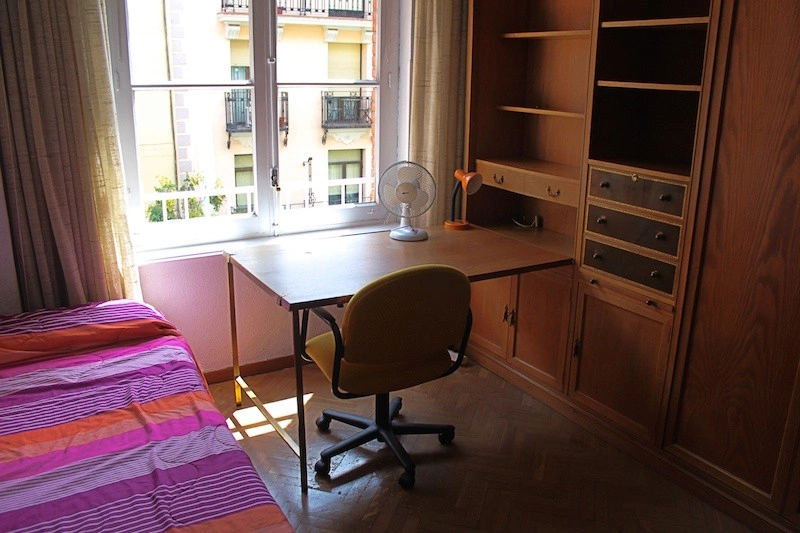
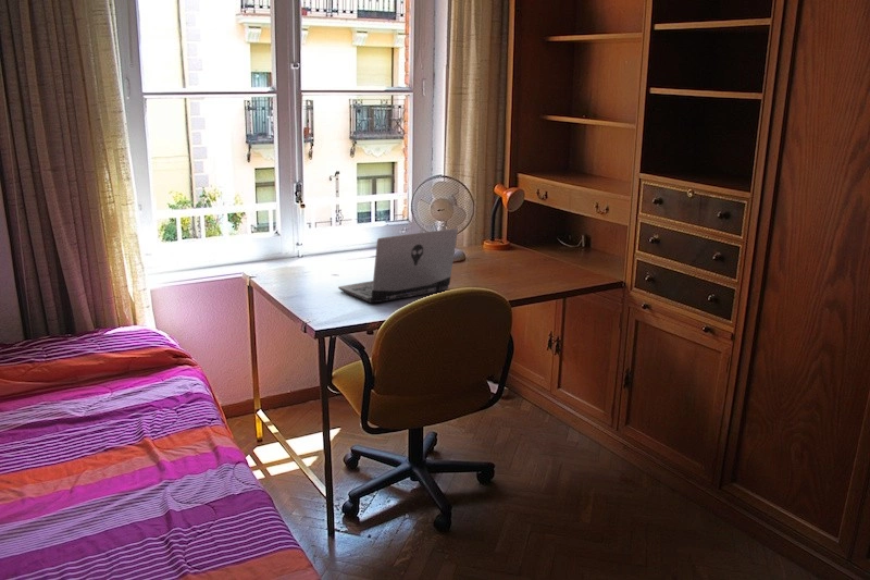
+ laptop computer [337,227,459,304]
